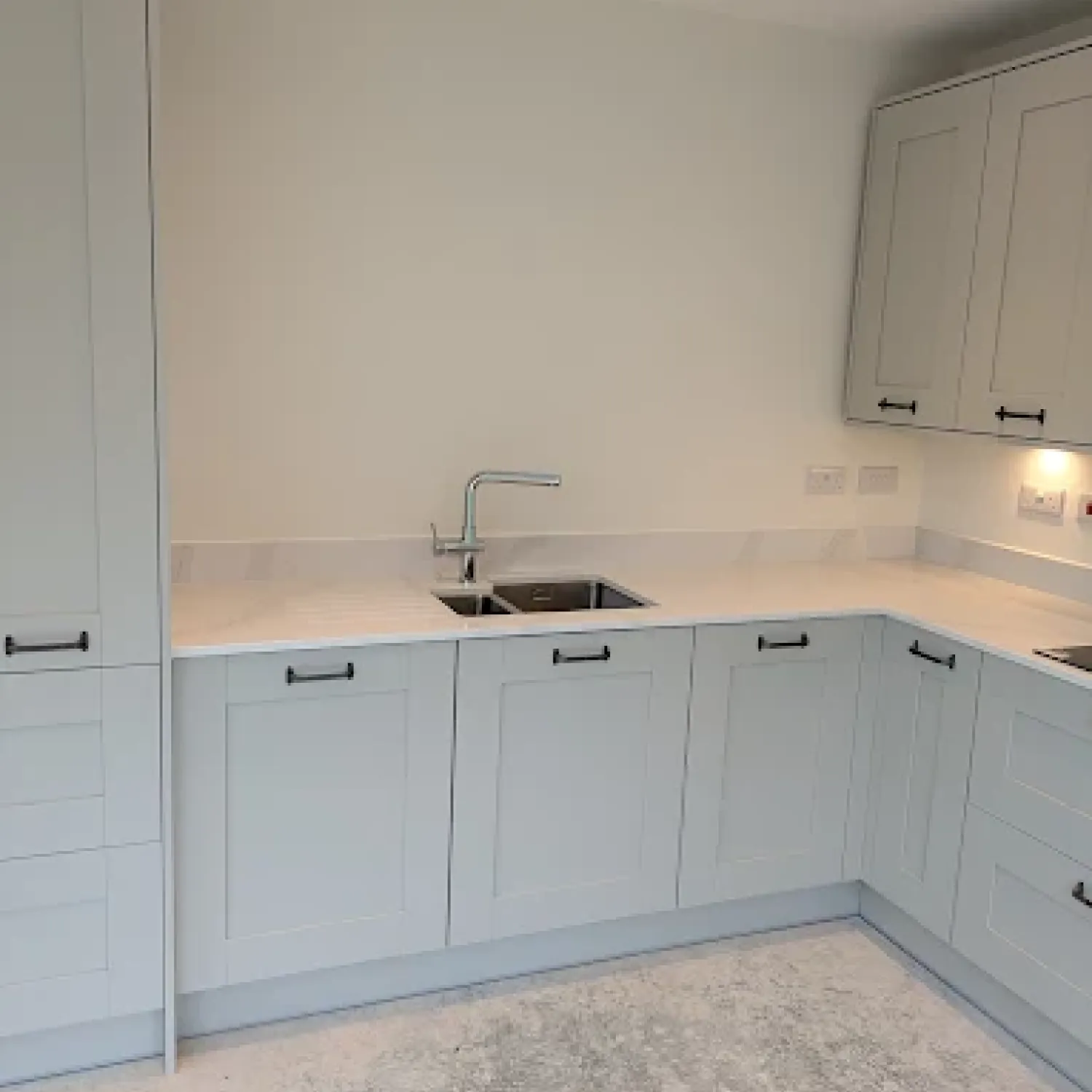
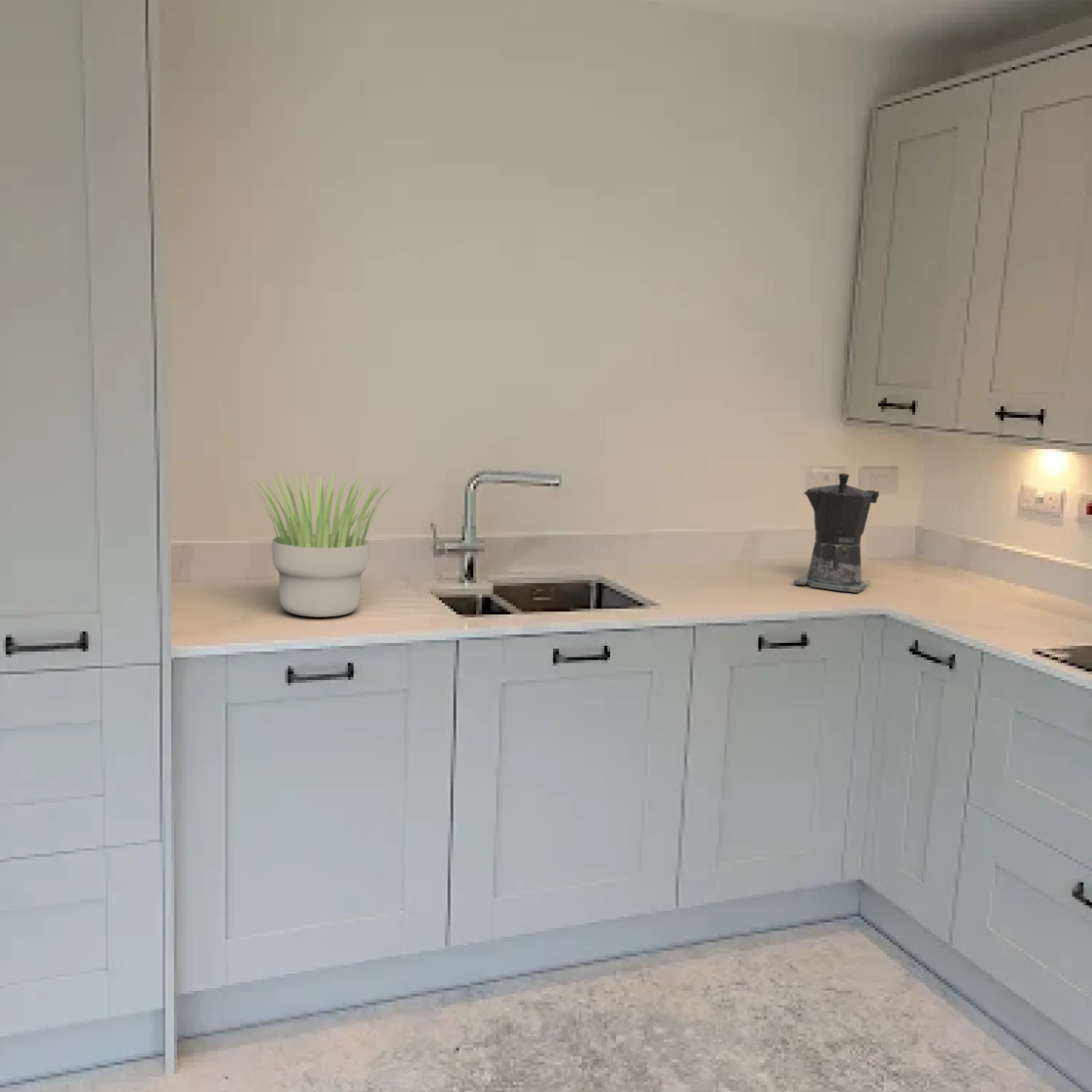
+ coffee maker [793,472,880,593]
+ potted plant [240,468,402,618]
